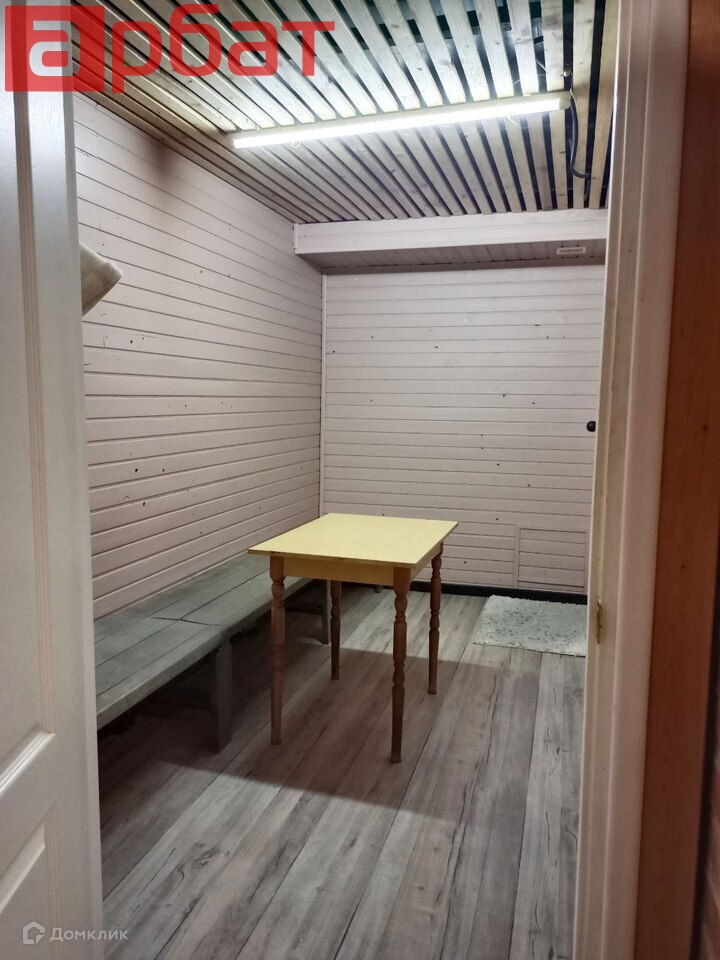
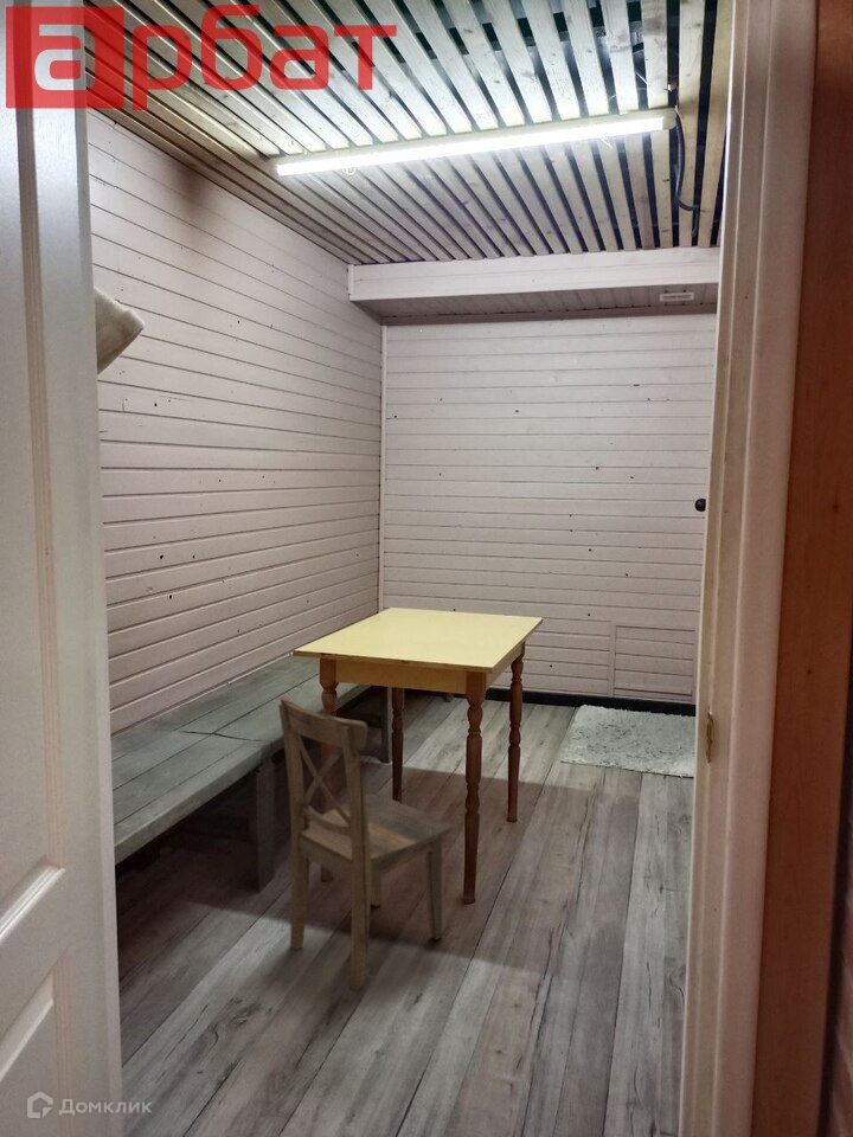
+ dining chair [277,695,453,993]
